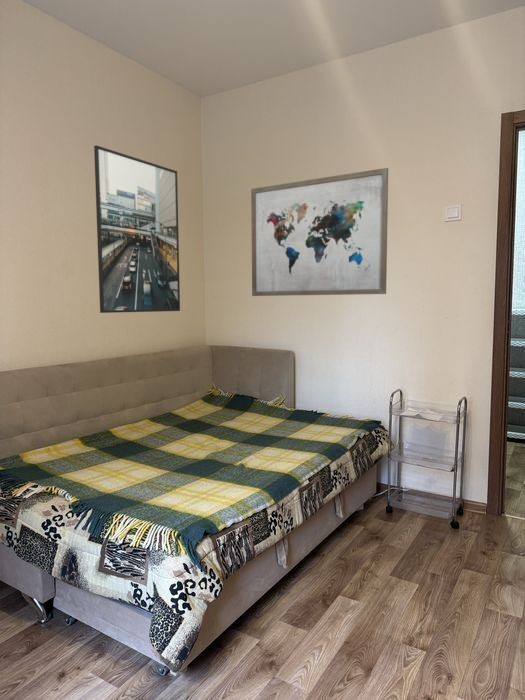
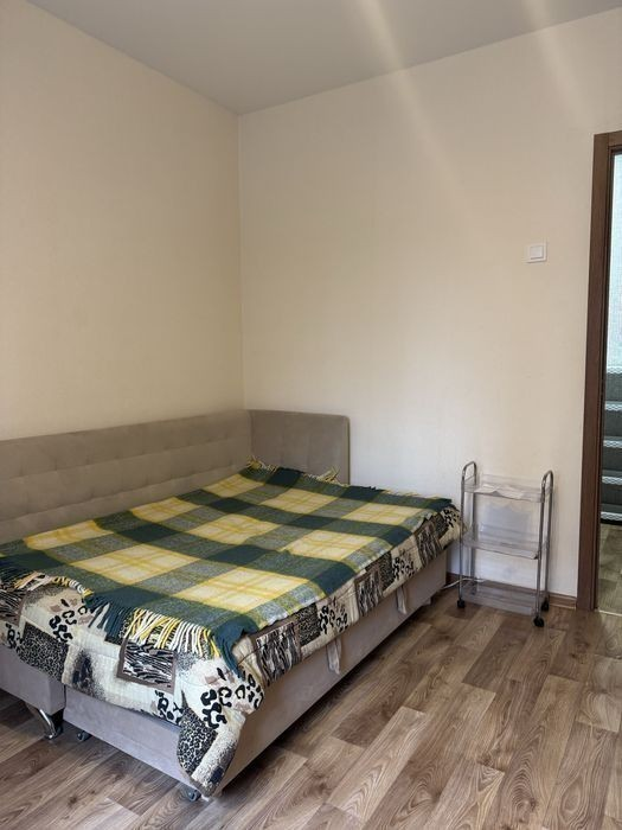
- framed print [93,144,181,314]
- wall art [250,167,389,297]
